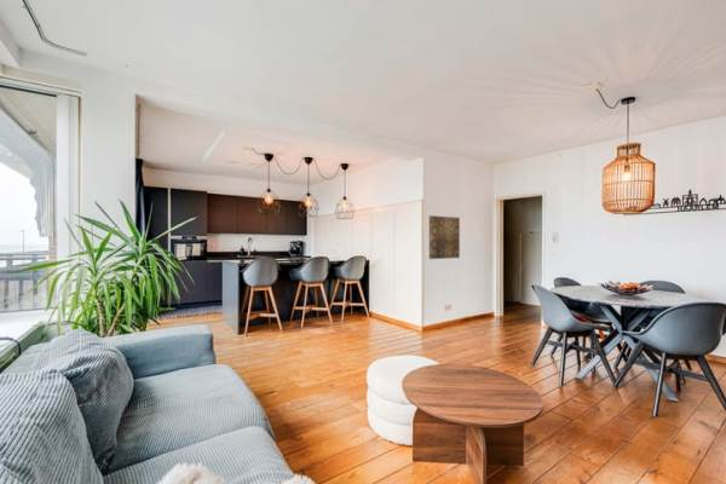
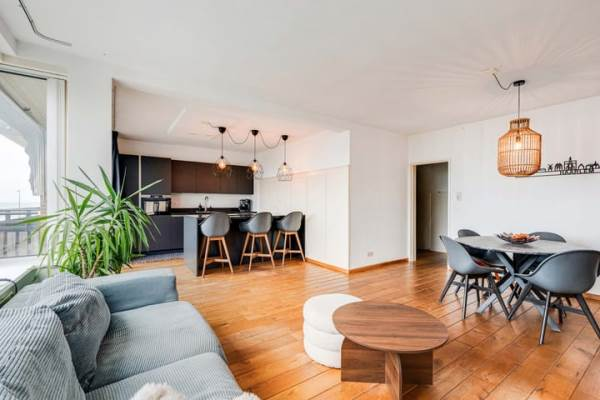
- wall art [428,214,461,260]
